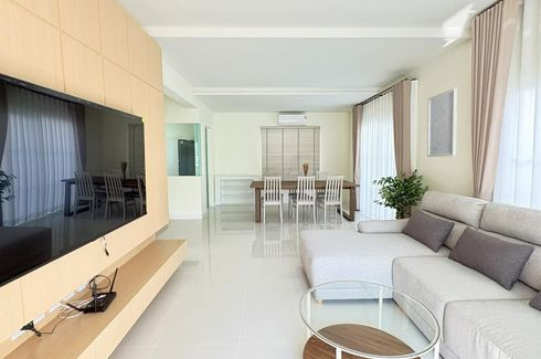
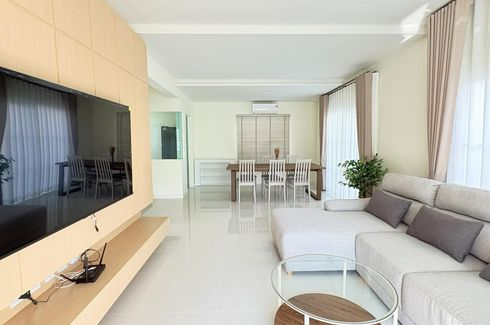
- wall art [426,87,458,158]
